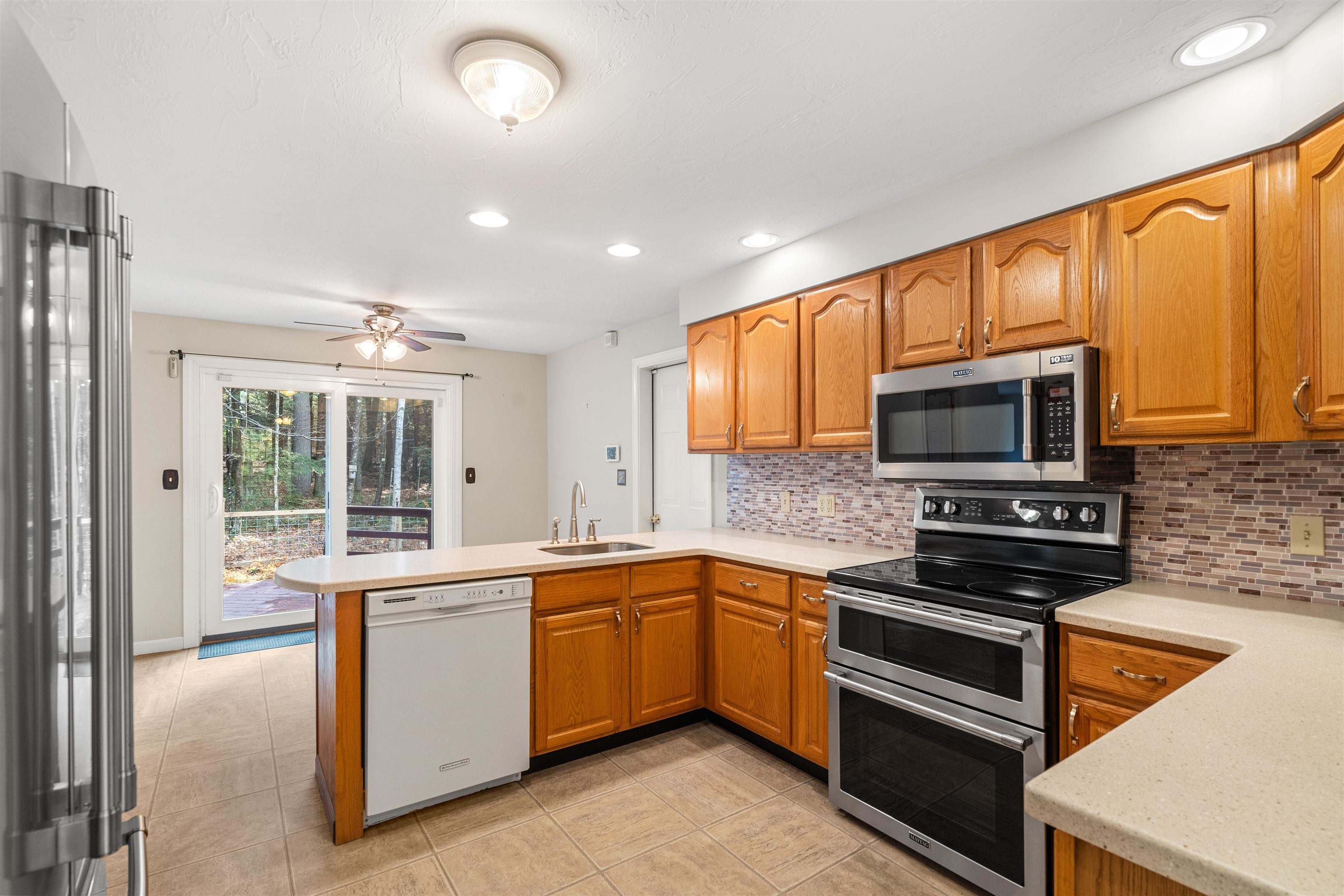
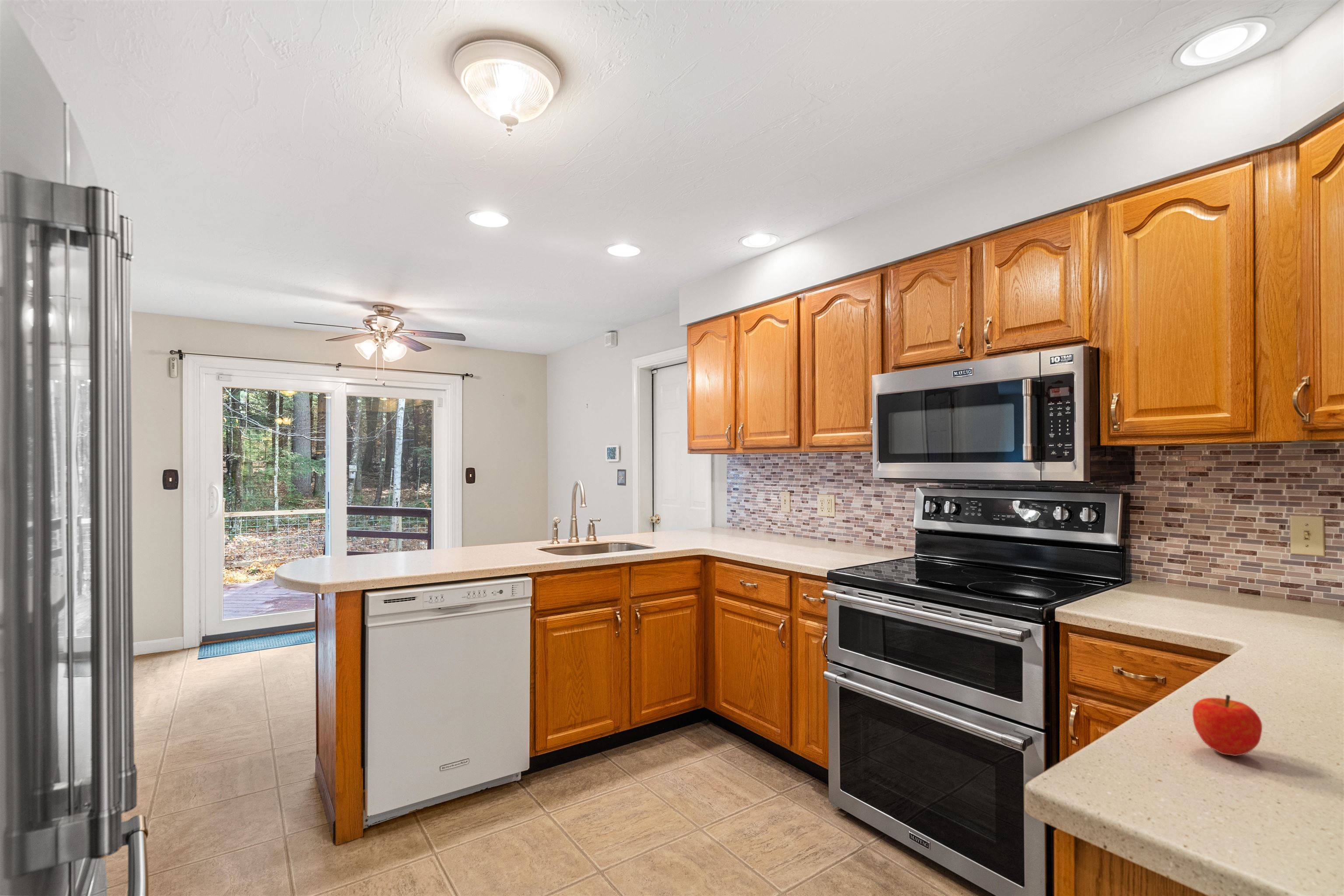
+ fruit [1192,694,1263,756]
